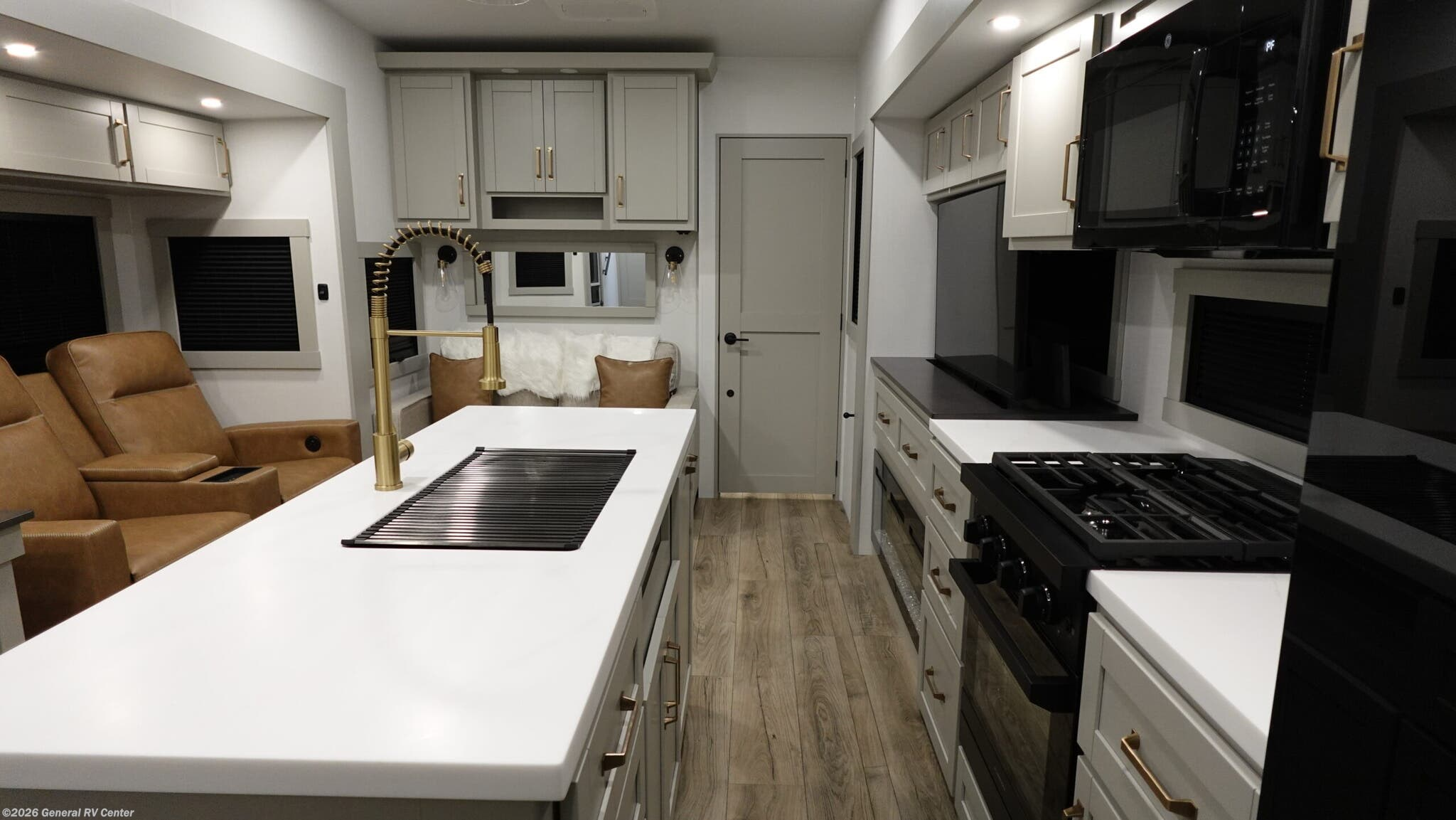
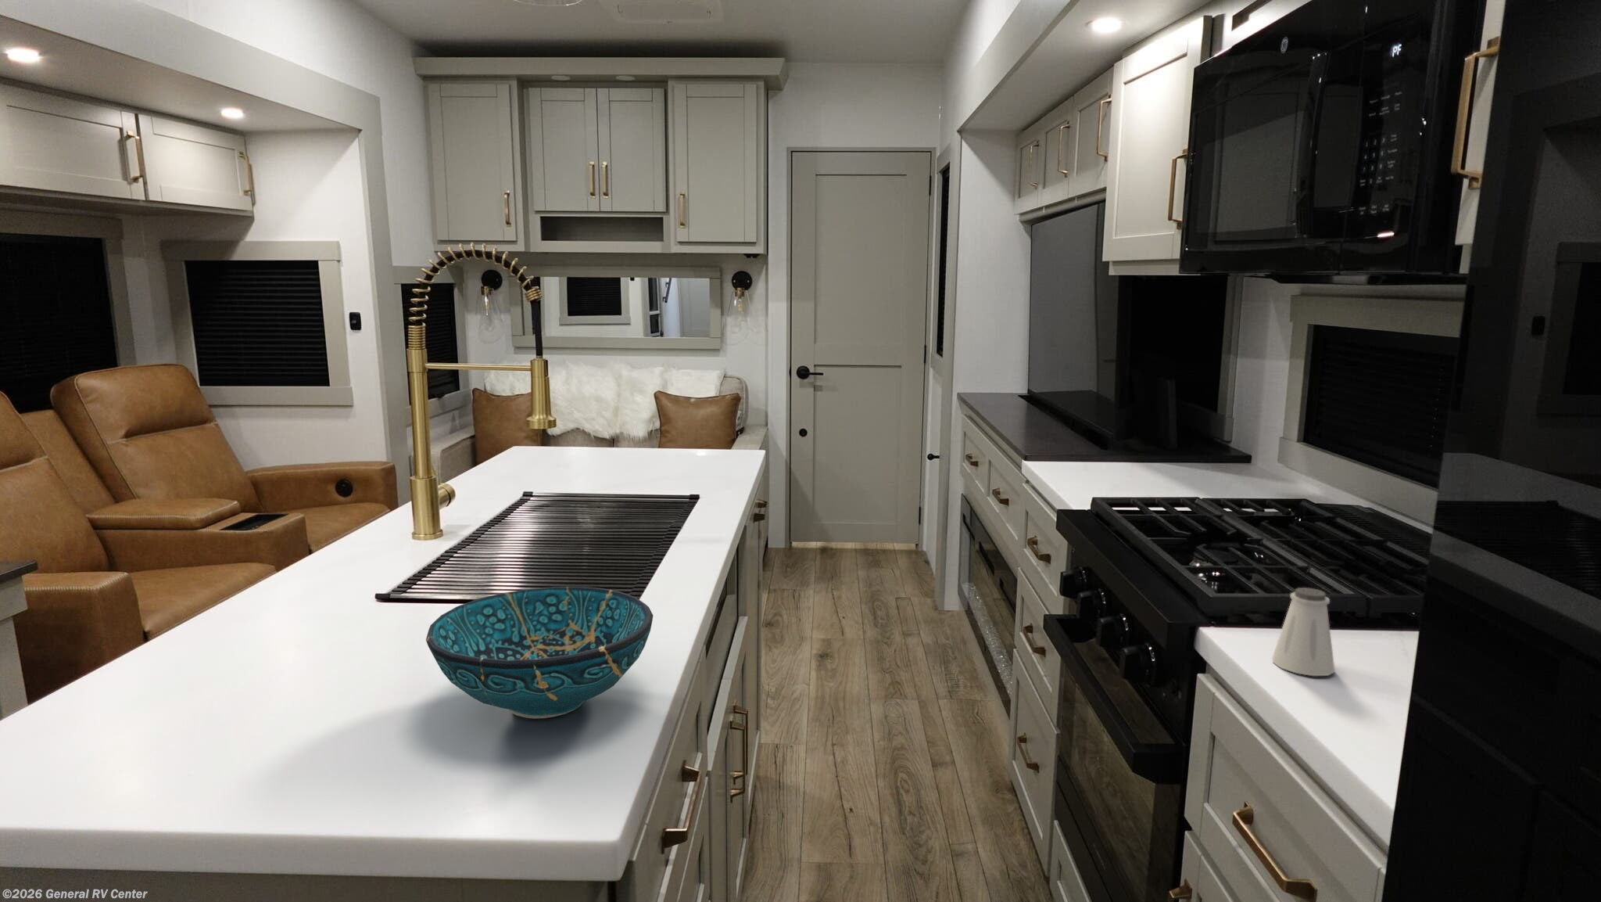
+ saltshaker [1271,586,1336,676]
+ decorative bowl [426,586,653,719]
